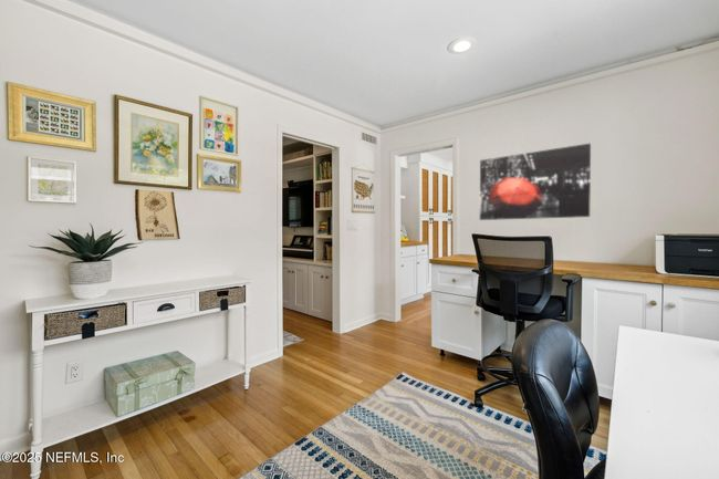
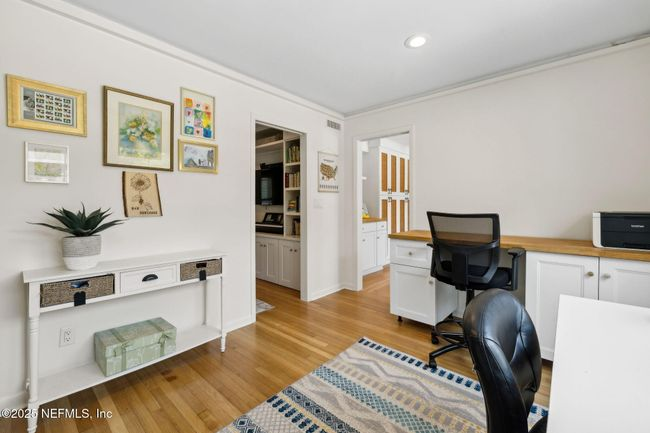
- wall art [479,143,592,221]
